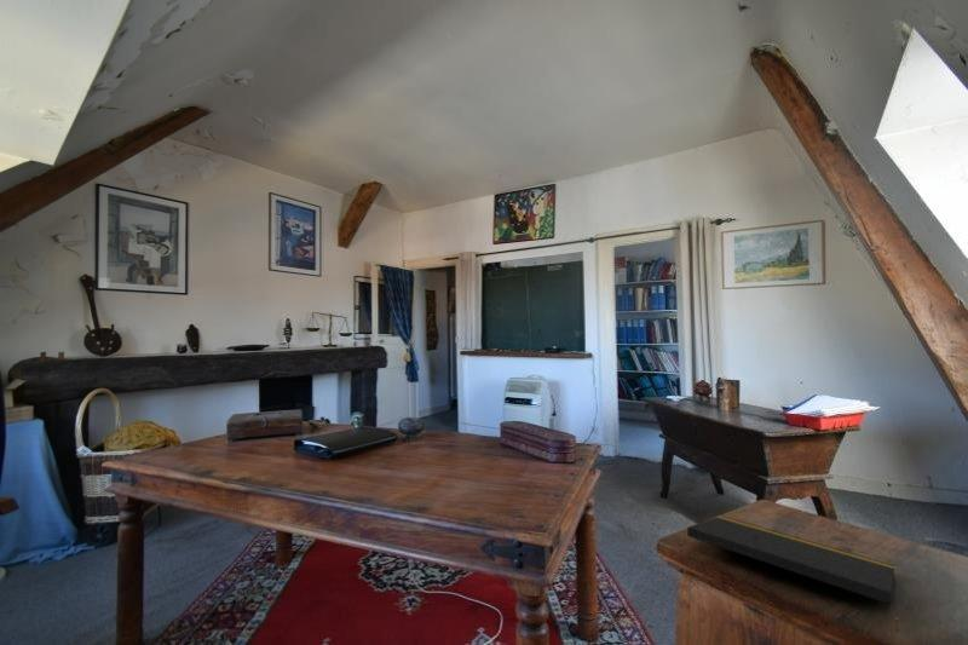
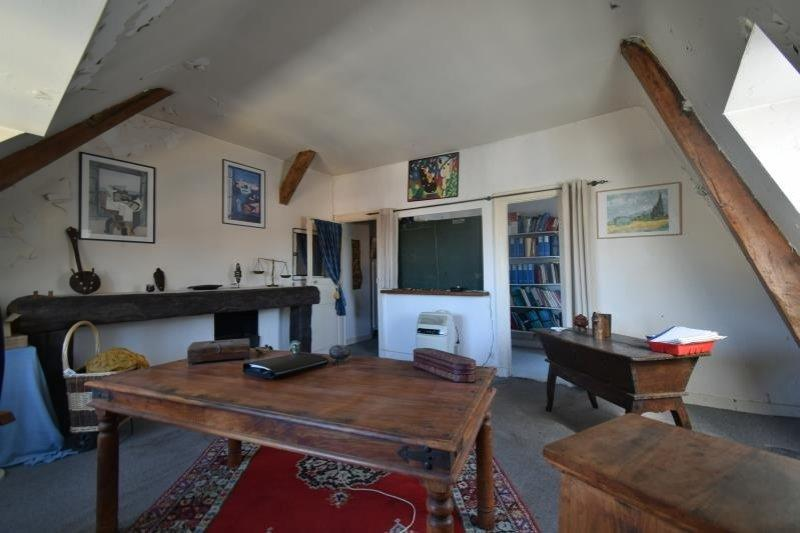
- notepad [686,514,900,633]
